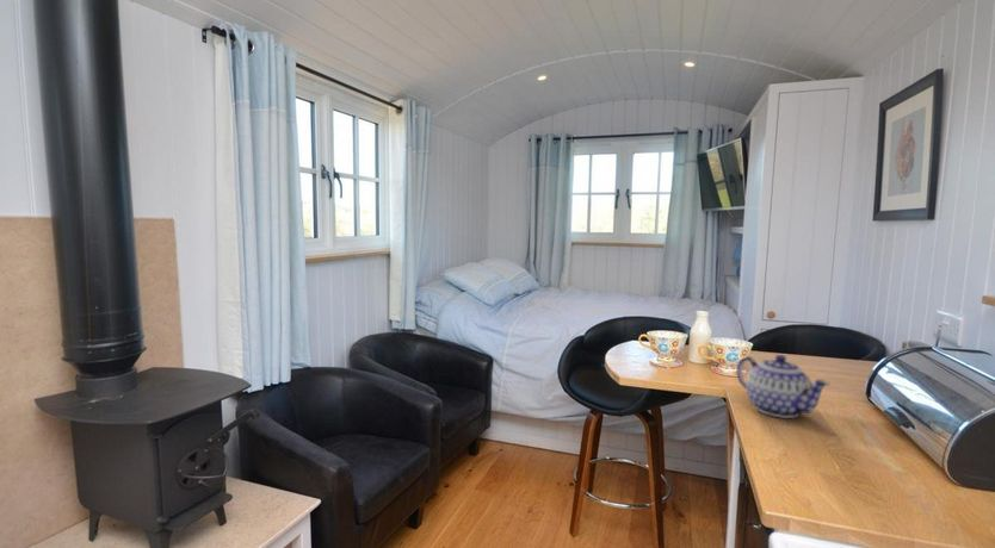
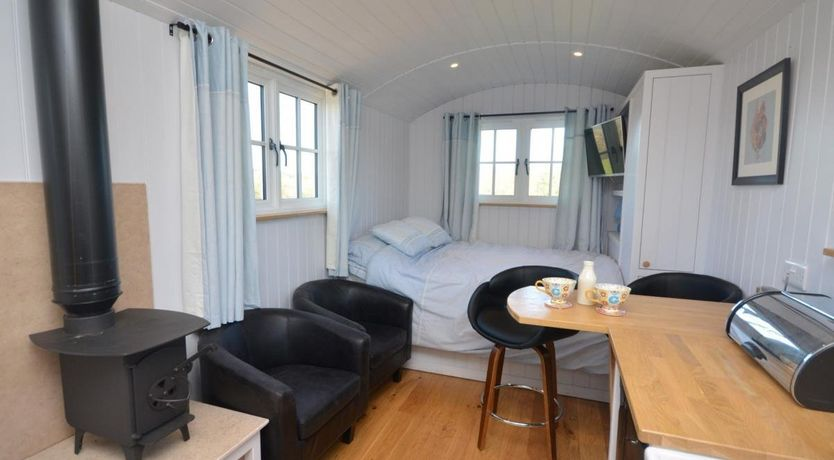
- teapot [736,354,832,419]
